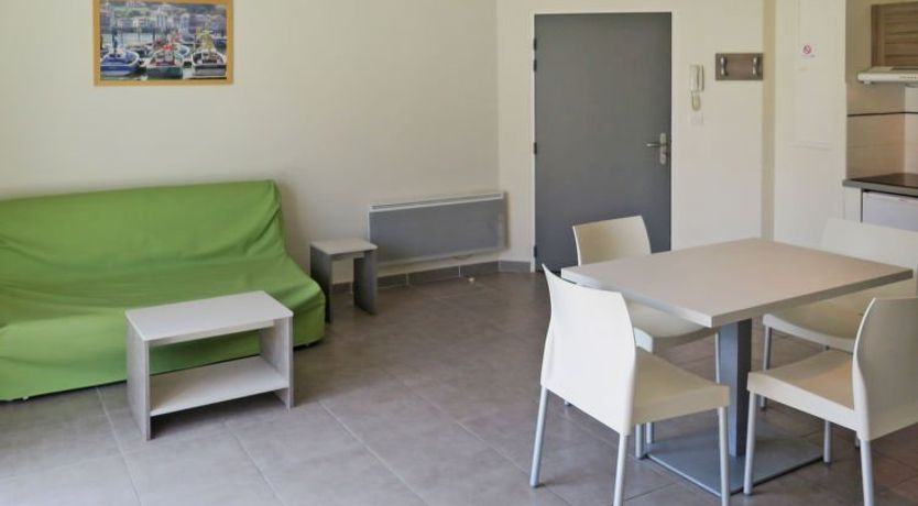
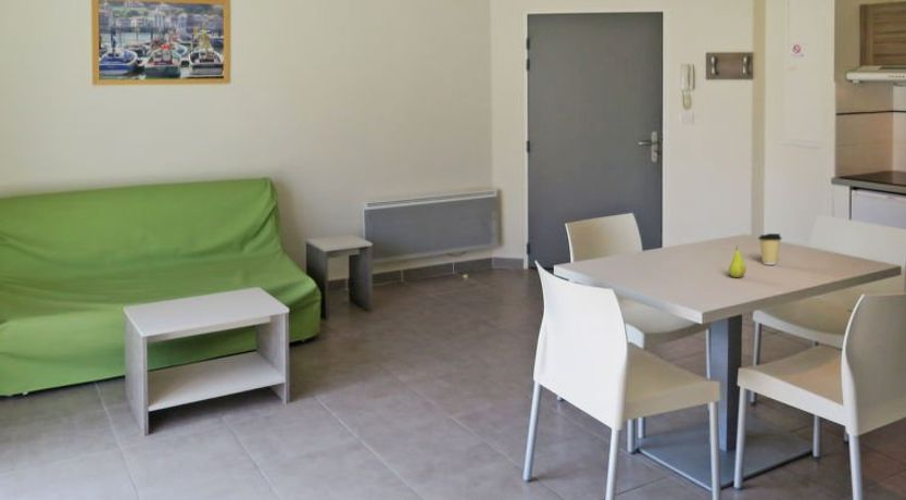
+ coffee cup [757,233,783,265]
+ fruit [728,246,747,278]
